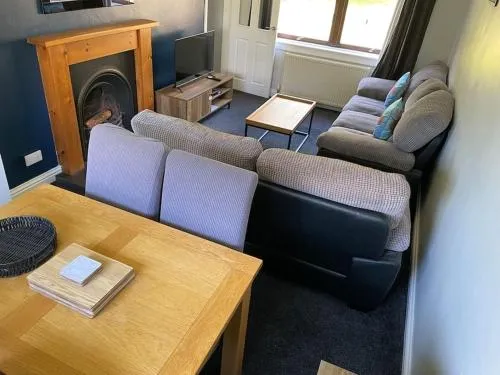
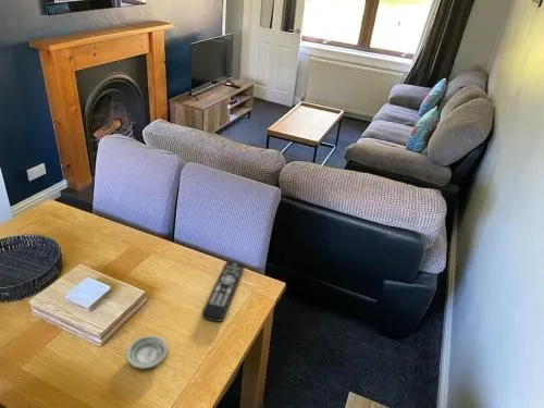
+ remote control [200,260,246,323]
+ saucer [125,335,168,370]
